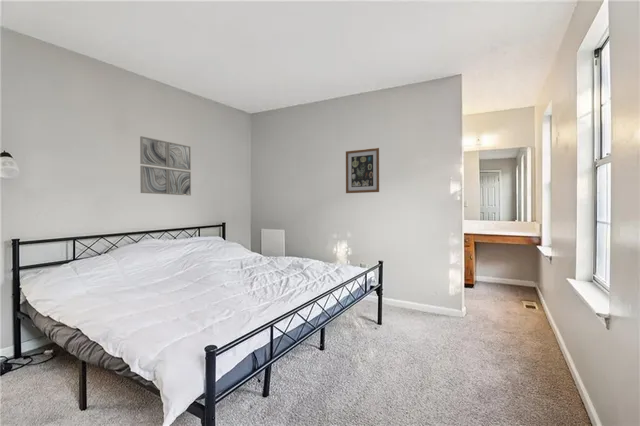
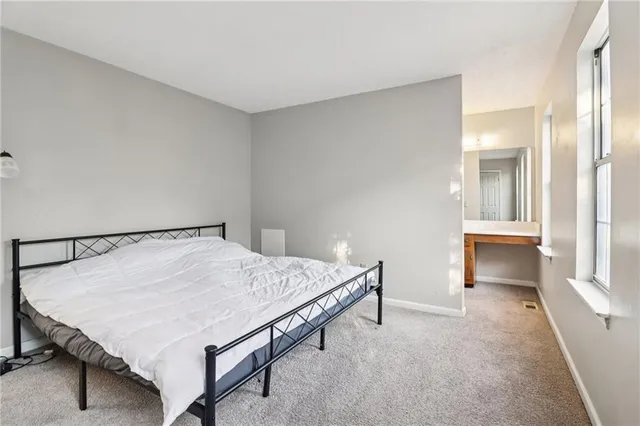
- wall art [345,147,380,194]
- wall art [139,135,192,197]
